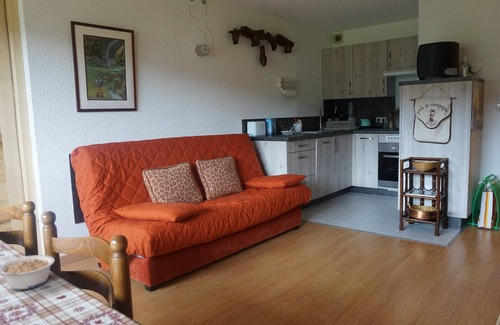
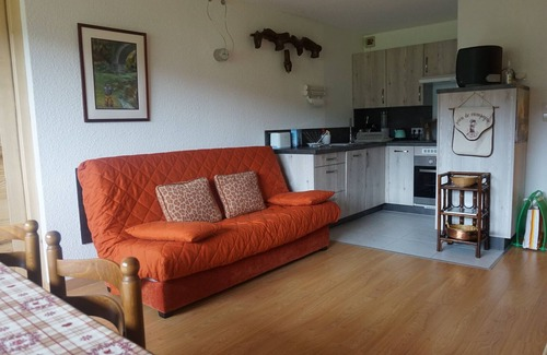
- legume [0,254,56,291]
